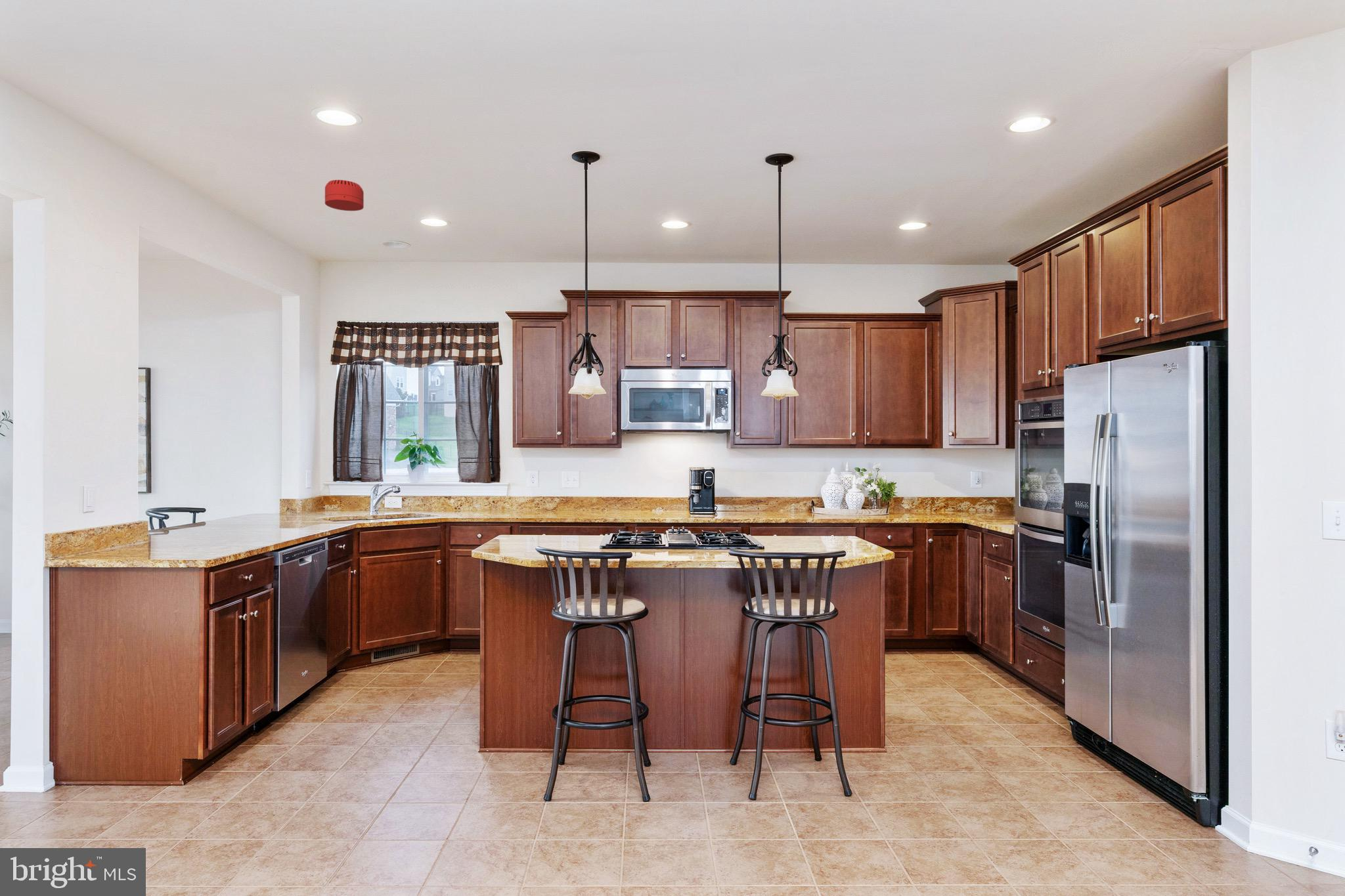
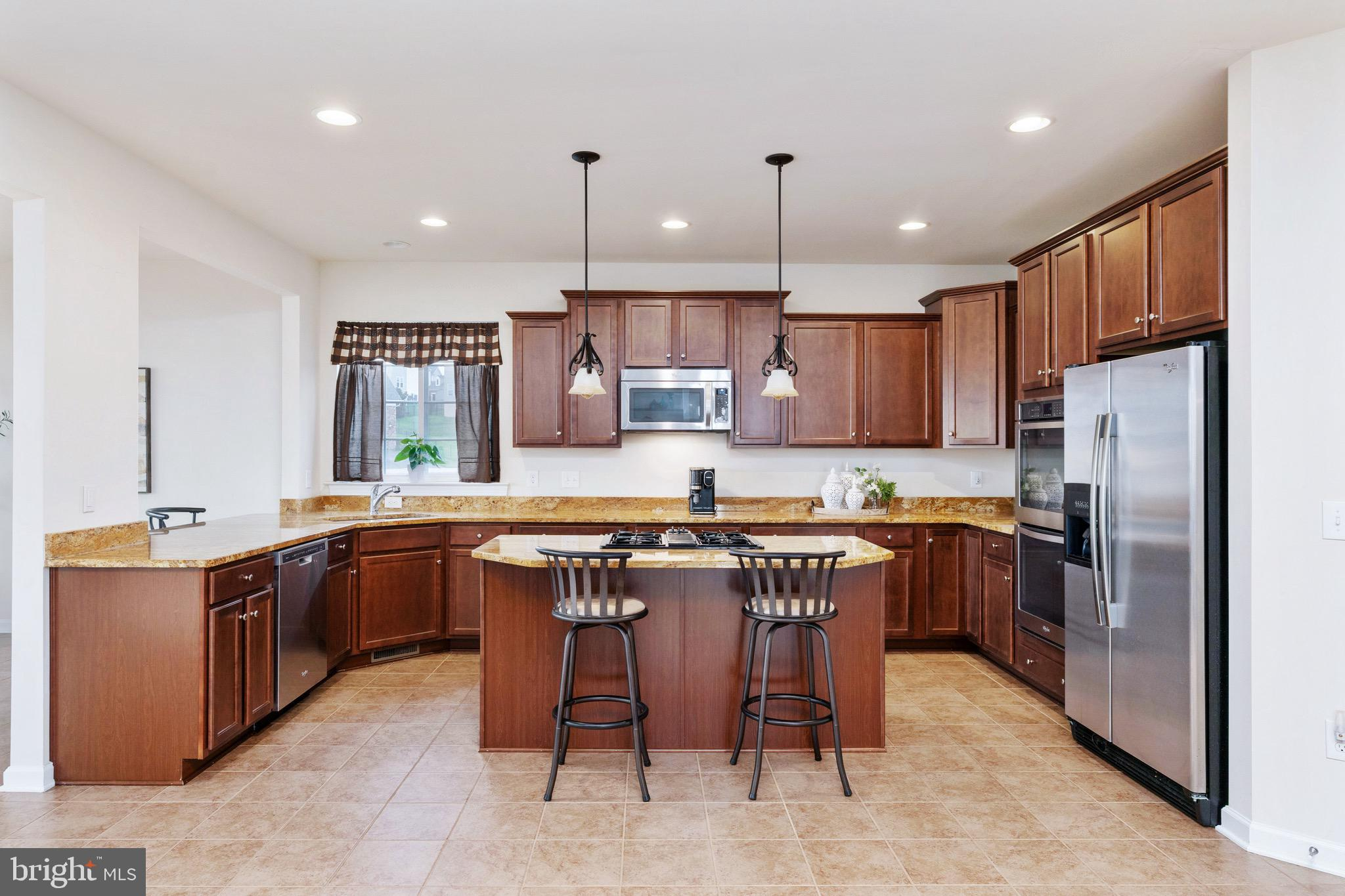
- smoke detector [324,179,364,211]
